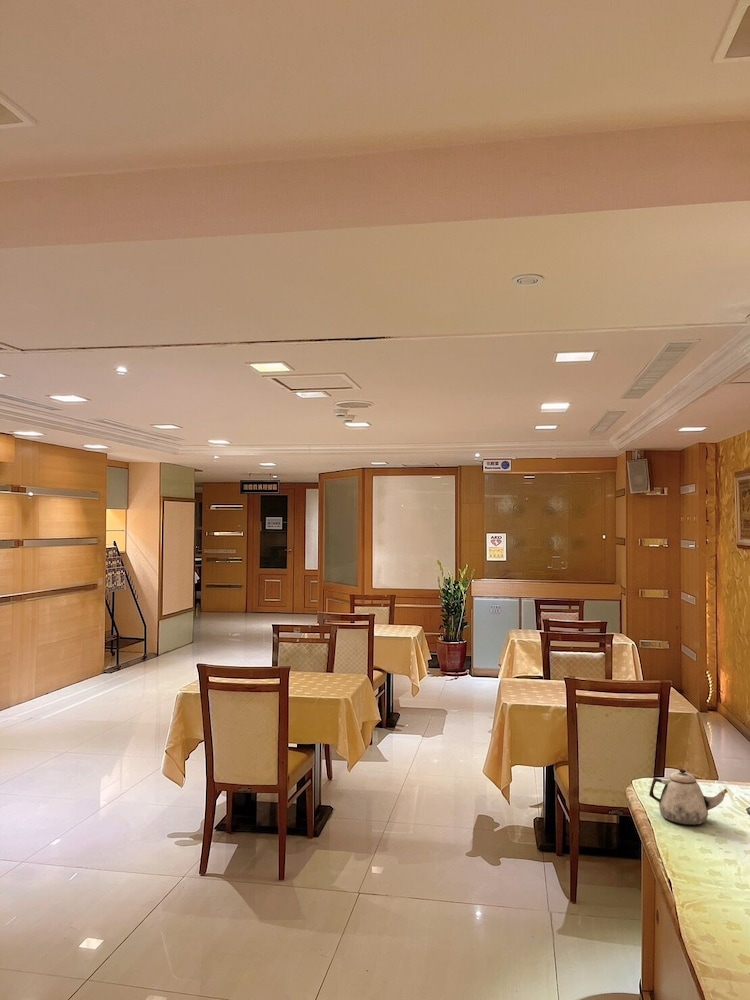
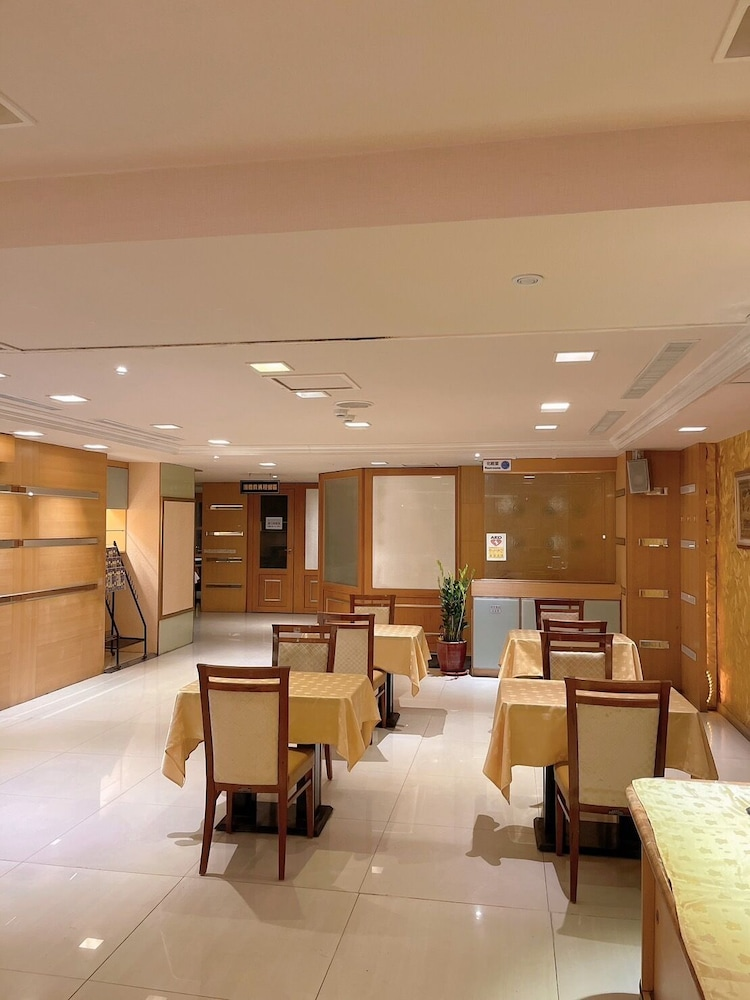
- teapot [648,768,729,826]
